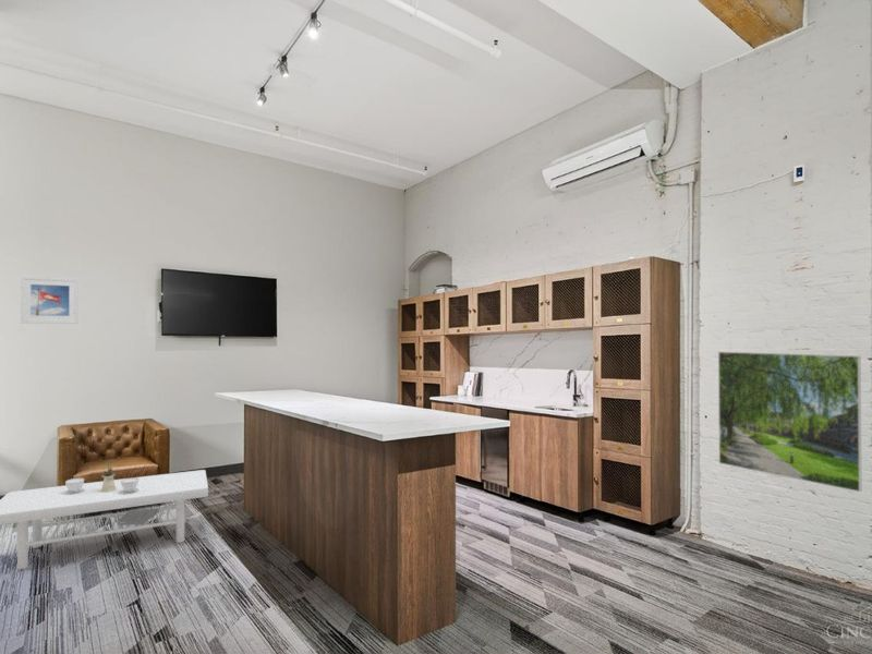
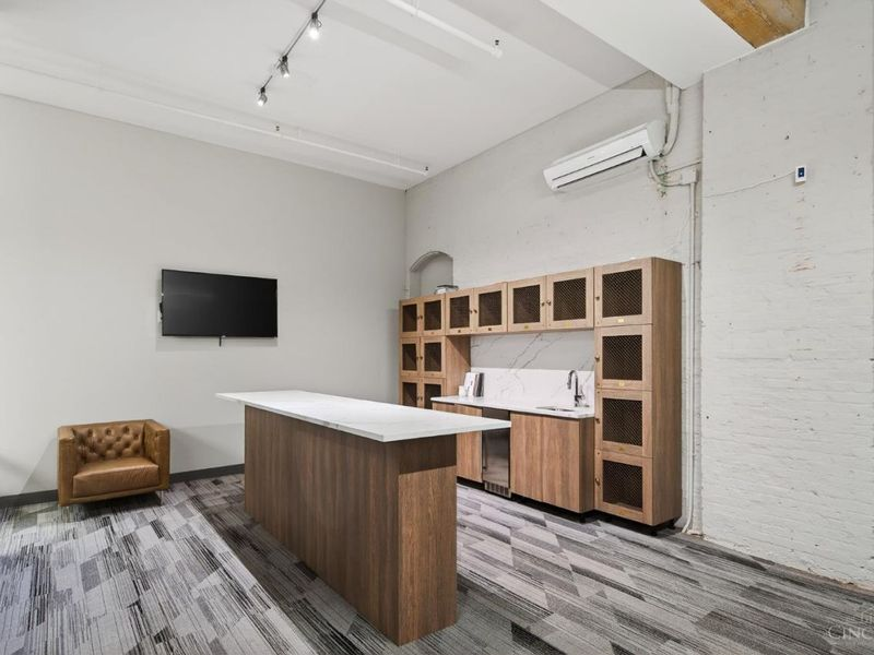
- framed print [20,275,80,325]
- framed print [717,351,862,493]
- coffee table [0,462,209,570]
